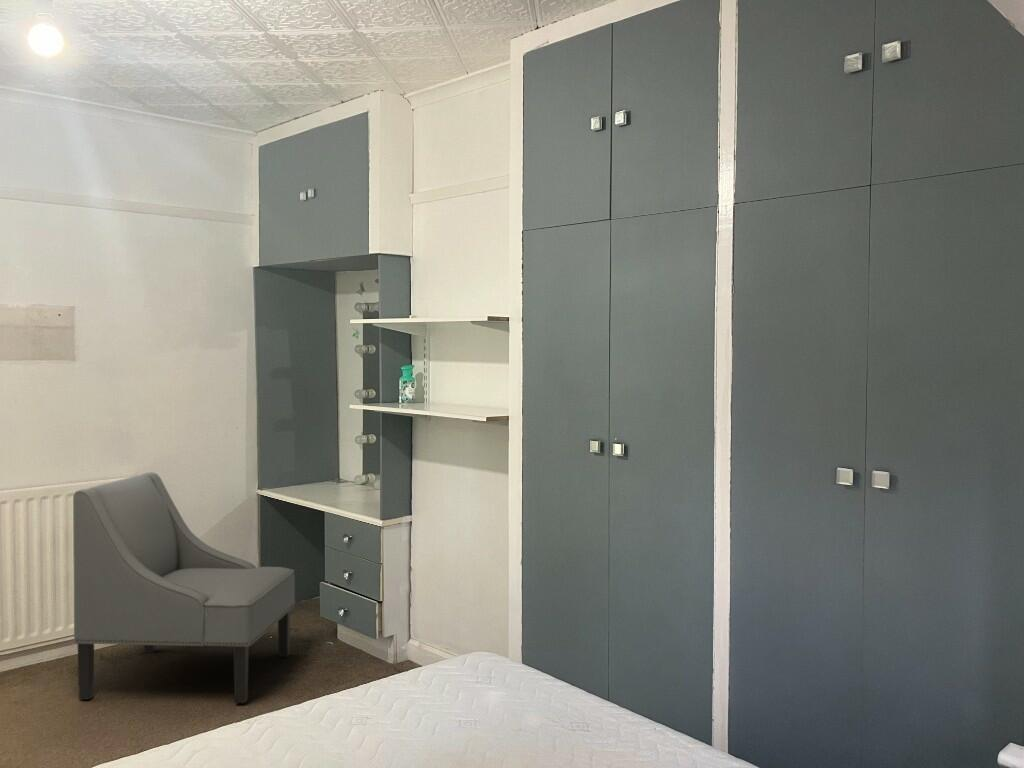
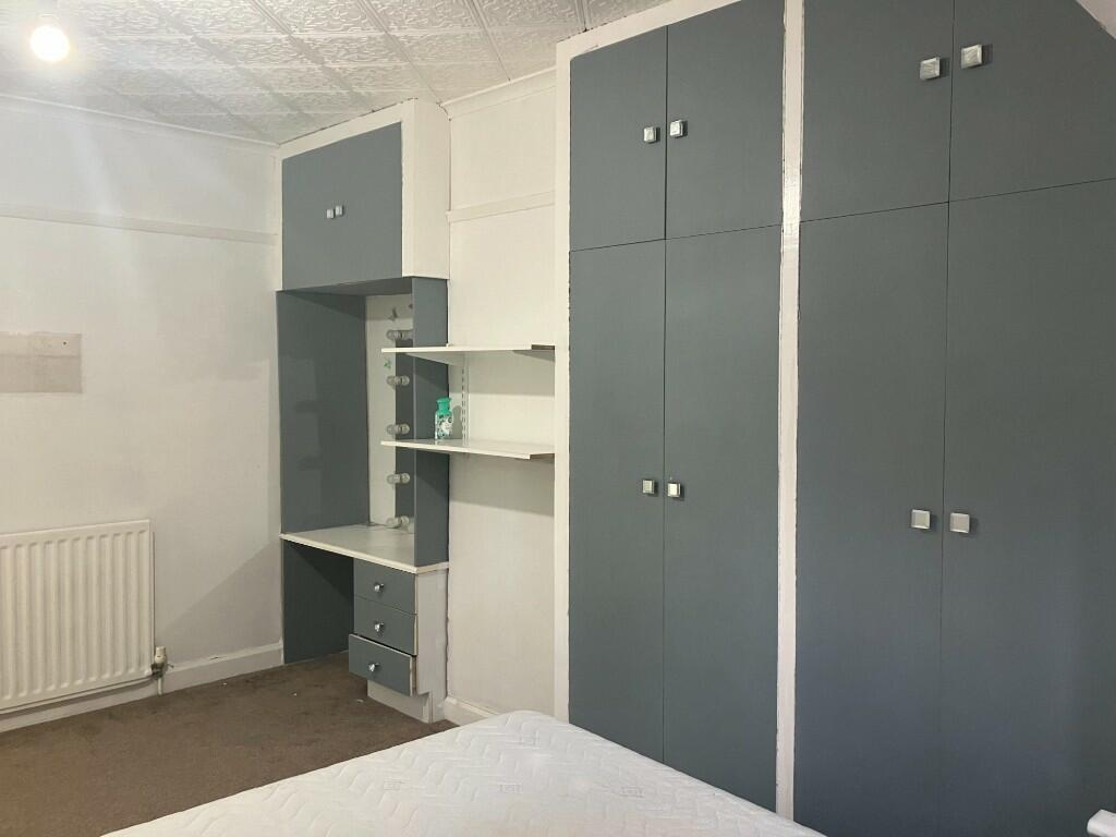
- chair [72,471,296,704]
